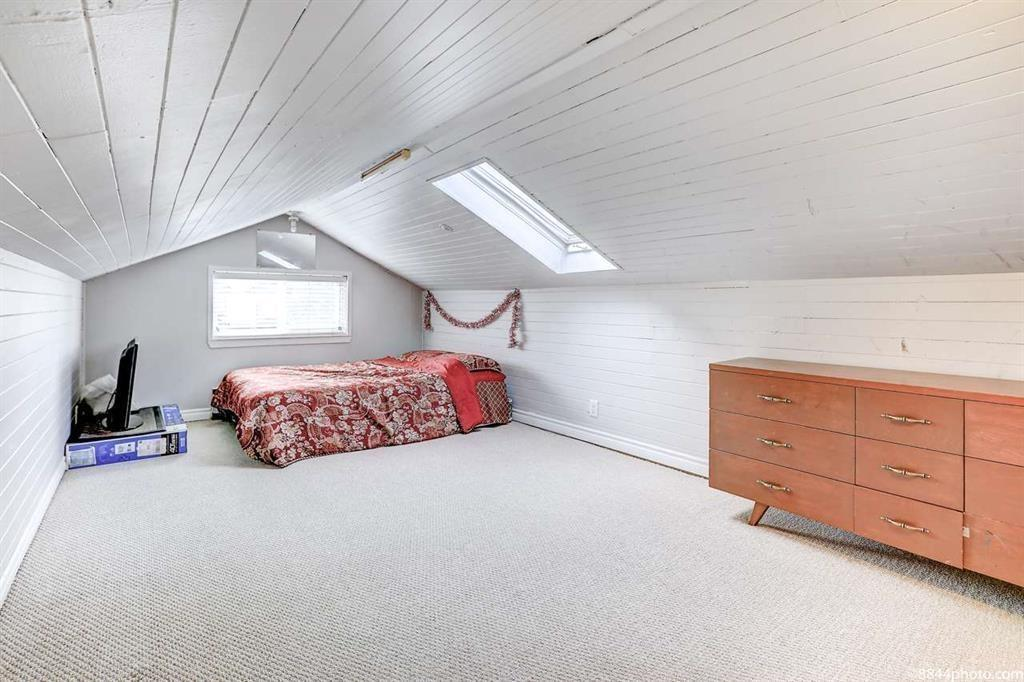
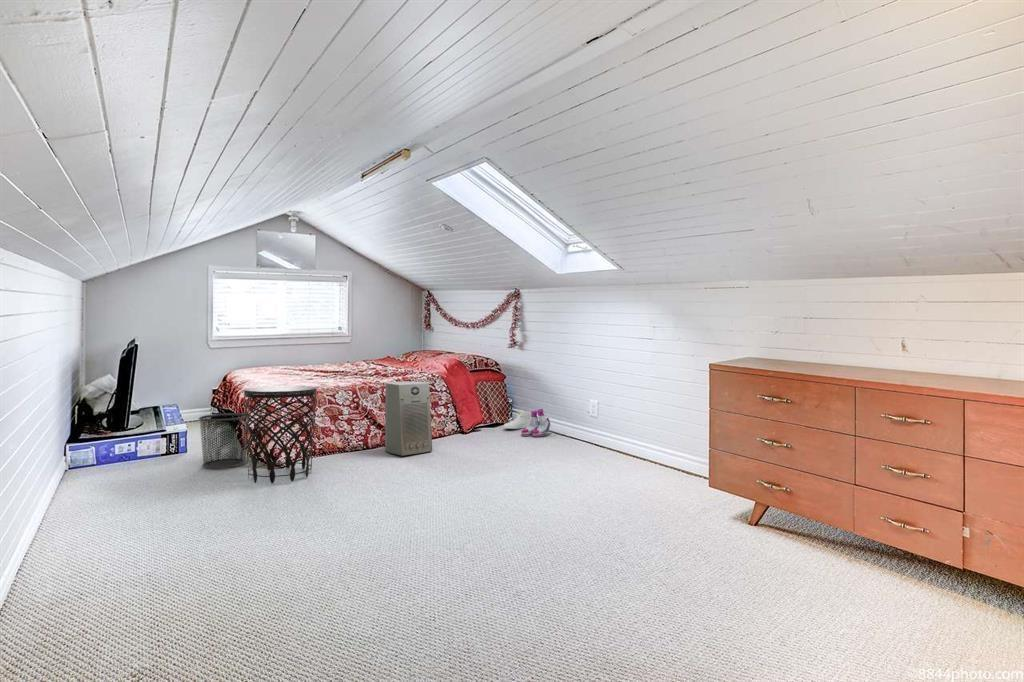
+ boots [520,408,551,437]
+ waste bin [198,412,250,470]
+ sneaker [502,409,531,430]
+ side table [243,385,318,485]
+ fan [384,380,433,456]
